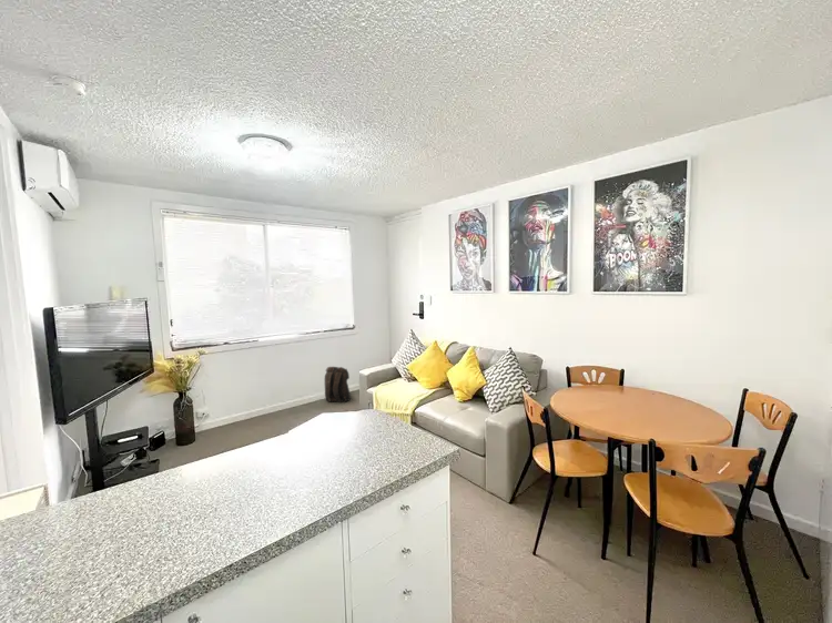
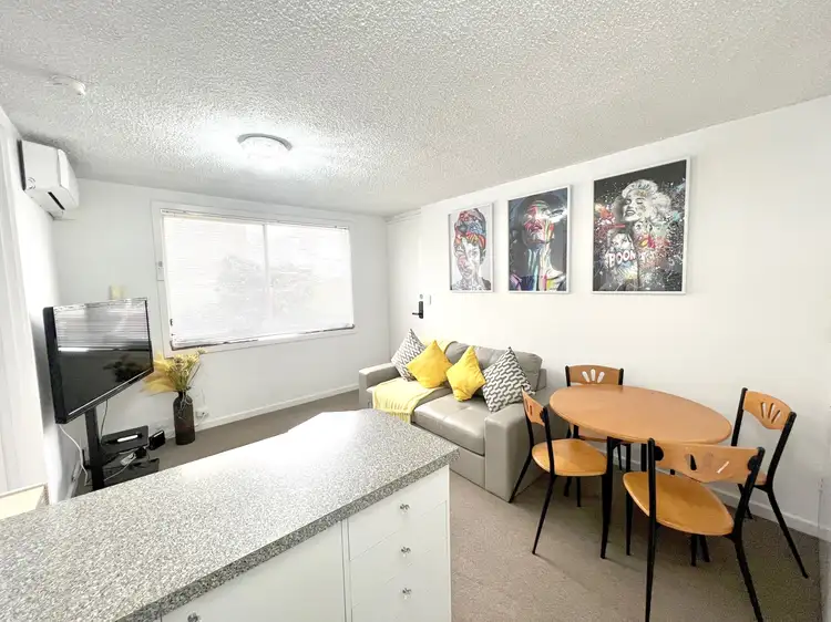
- backpack [324,366,352,404]
